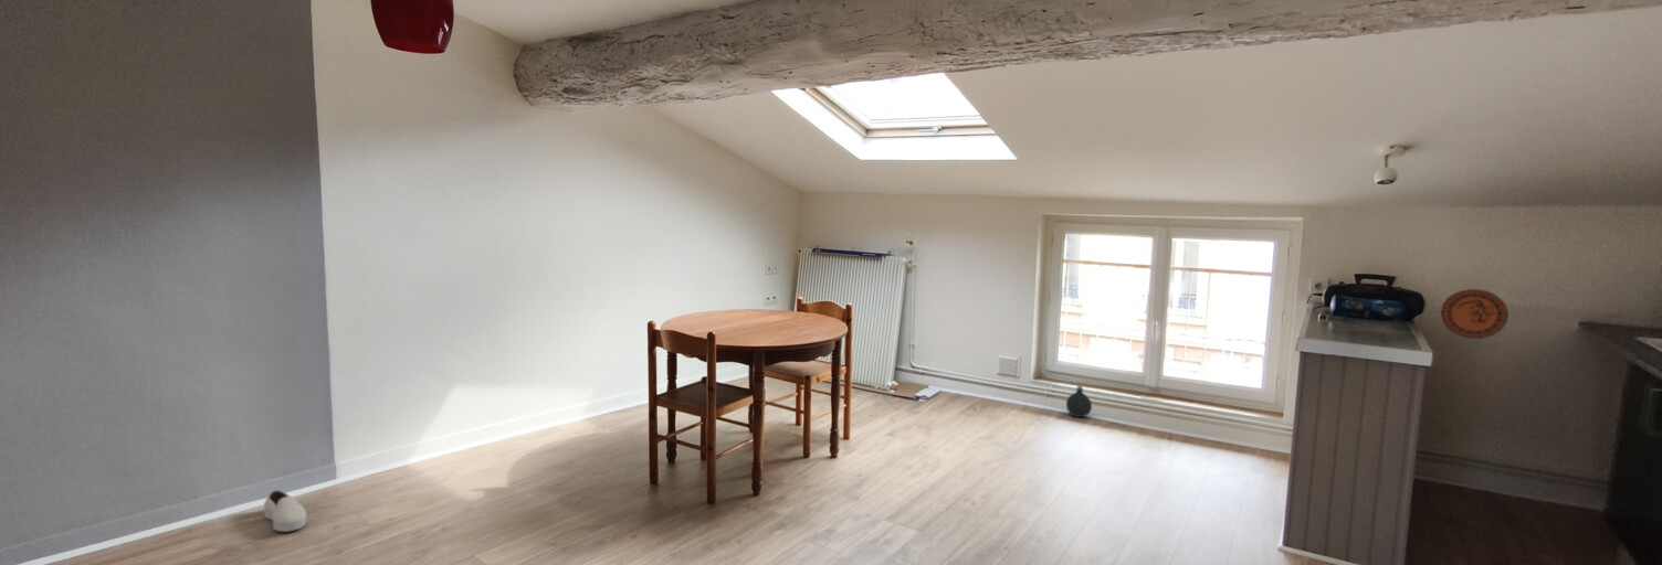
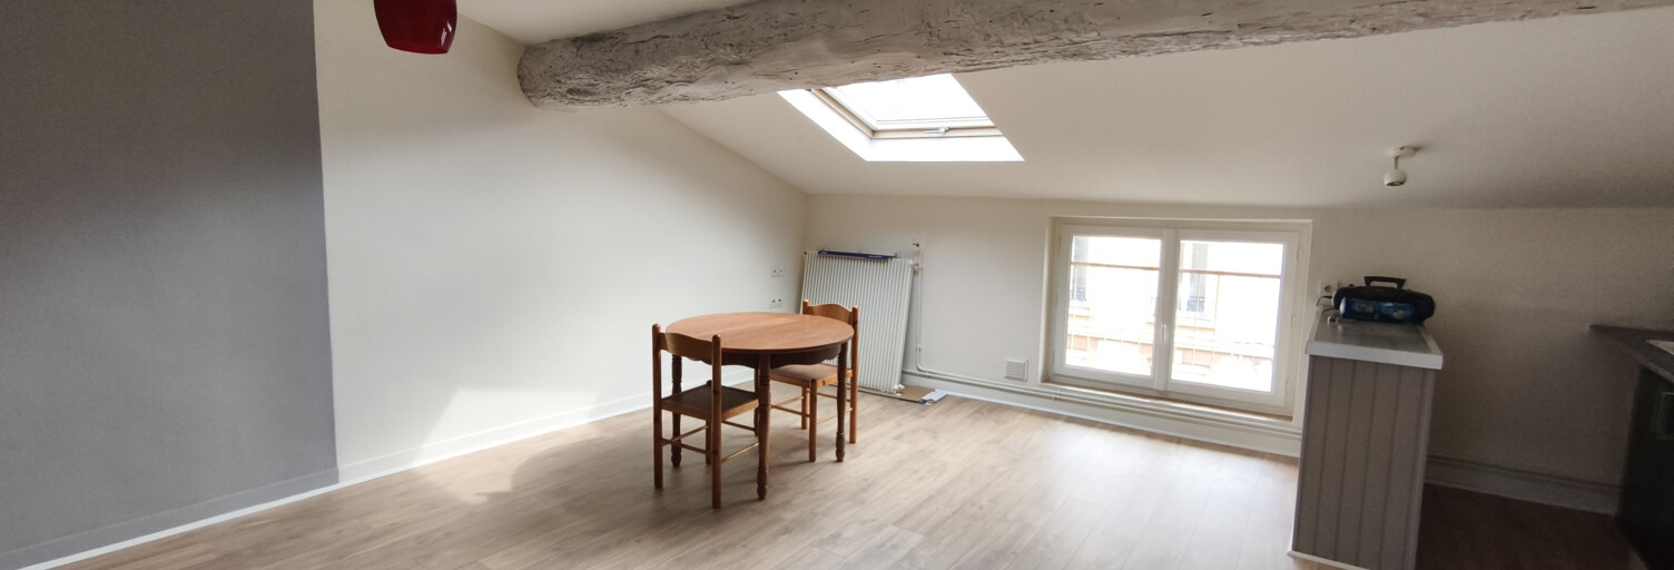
- shoe [263,489,307,533]
- bottle [1065,384,1093,418]
- decorative plate [1440,288,1510,340]
